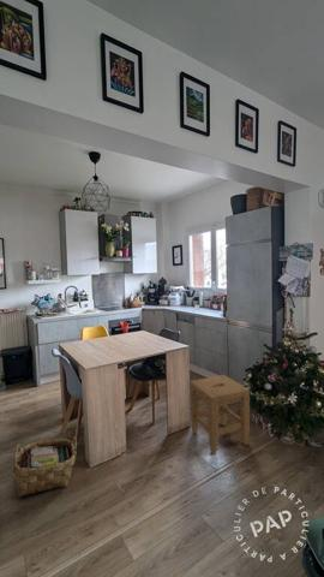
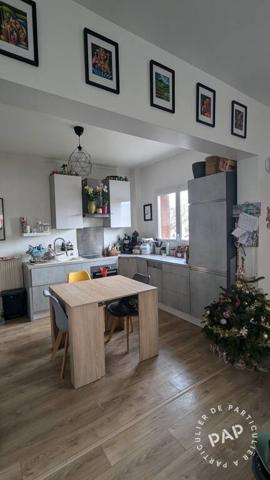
- stool [188,374,251,456]
- woven basket [11,435,78,498]
